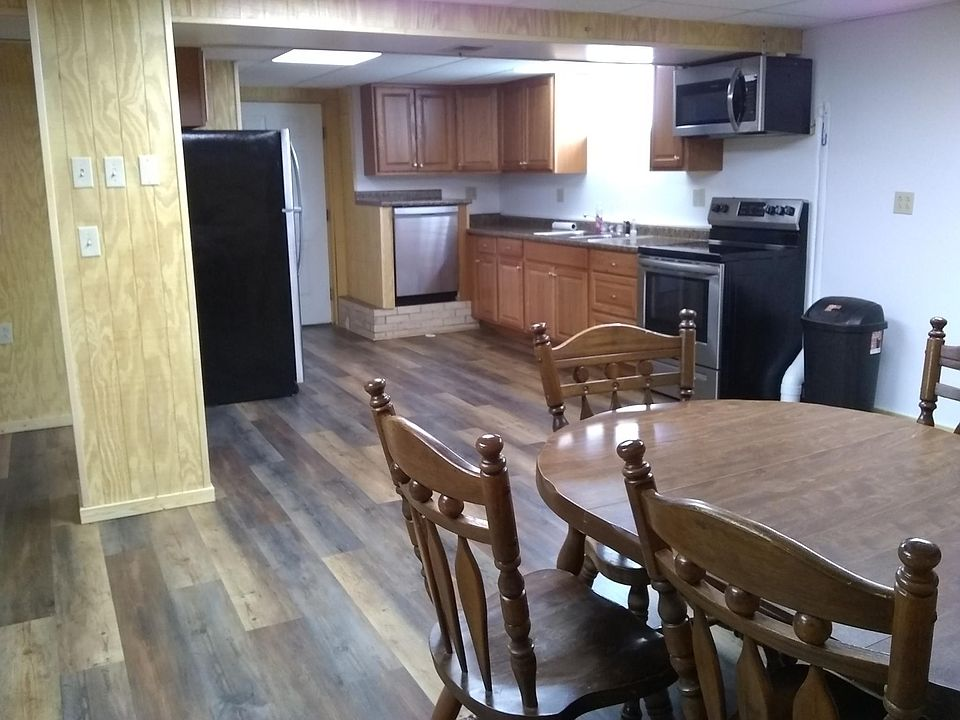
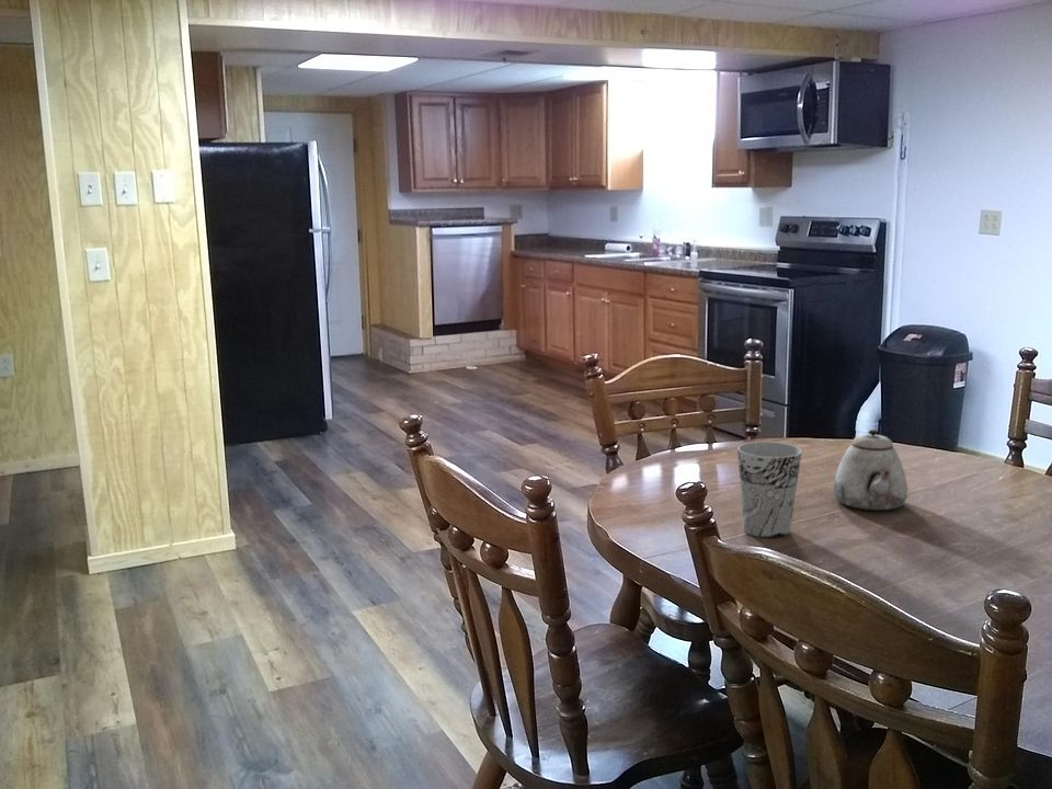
+ cup [736,441,803,539]
+ teapot [832,428,908,512]
